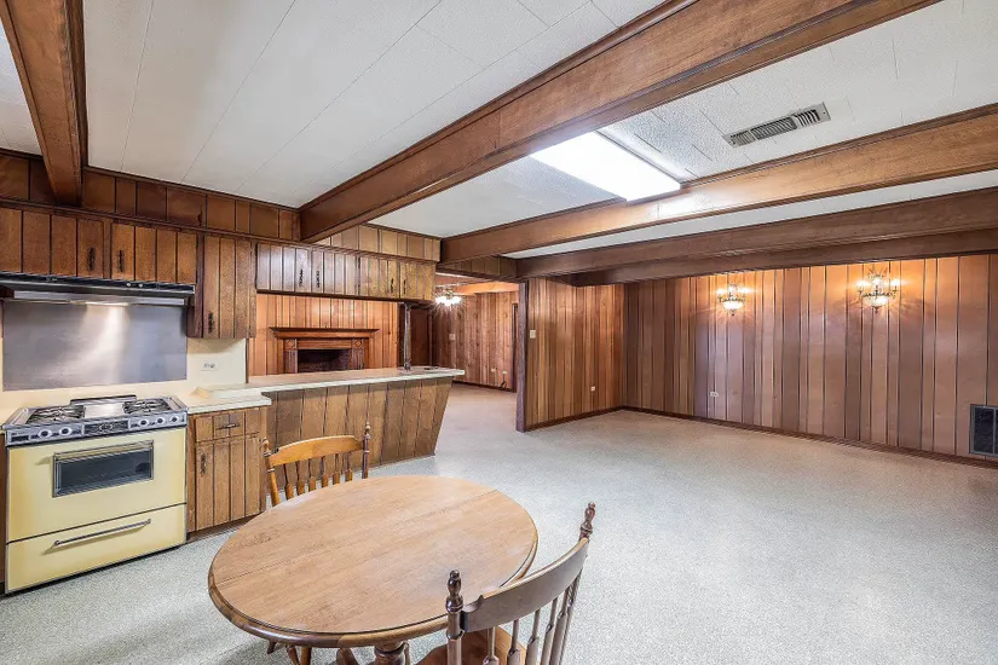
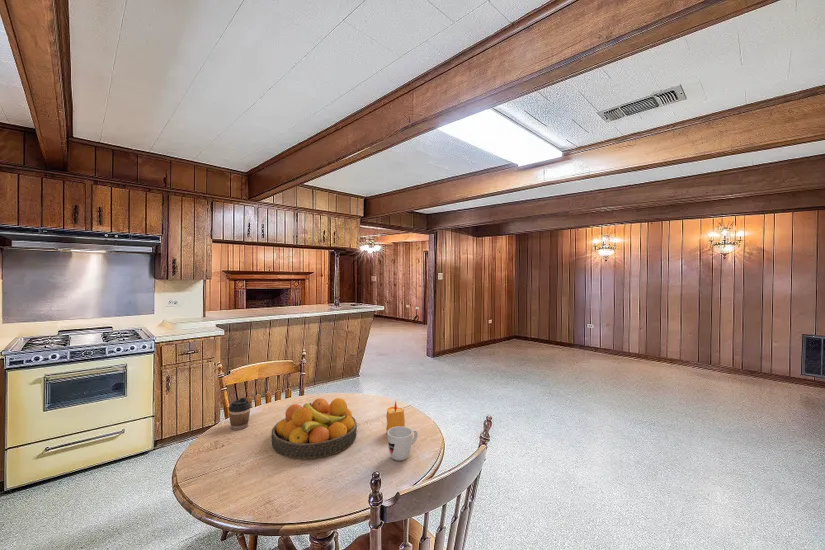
+ coffee cup [227,397,252,431]
+ candle [385,400,406,432]
+ mug [386,426,419,462]
+ fruit bowl [270,397,358,460]
